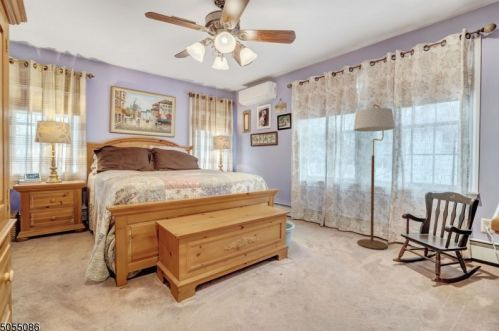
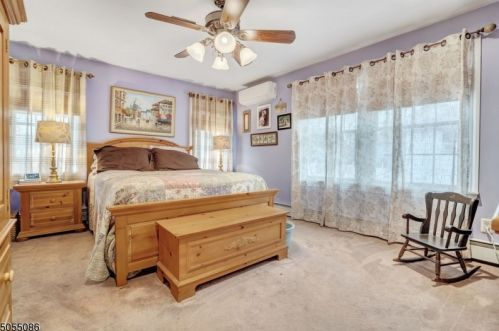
- floor lamp [353,103,395,250]
